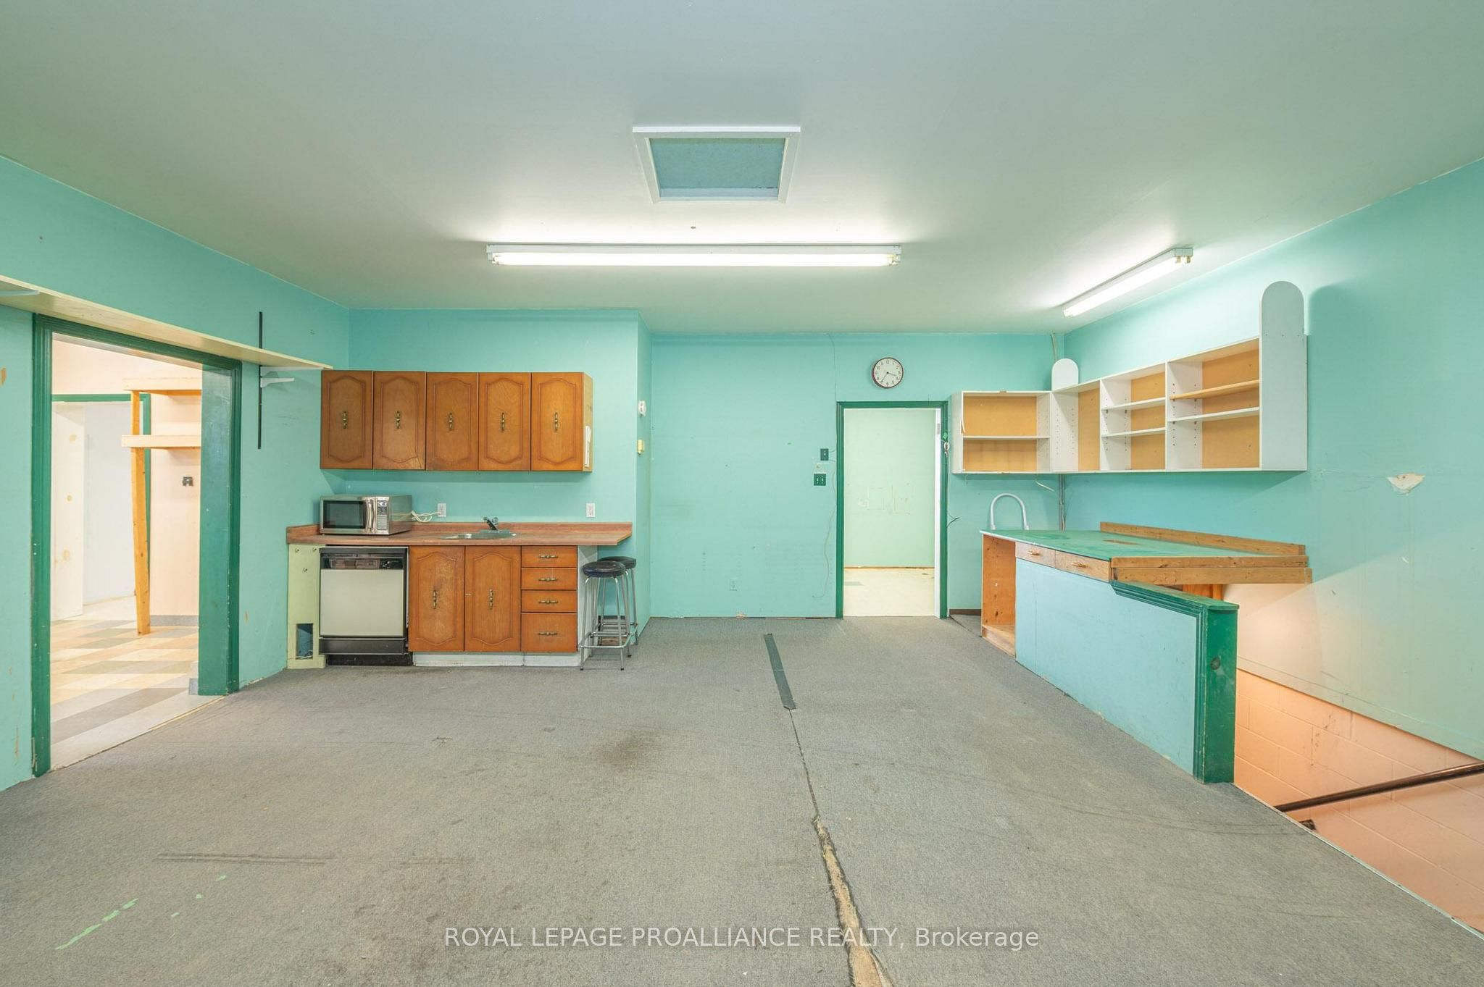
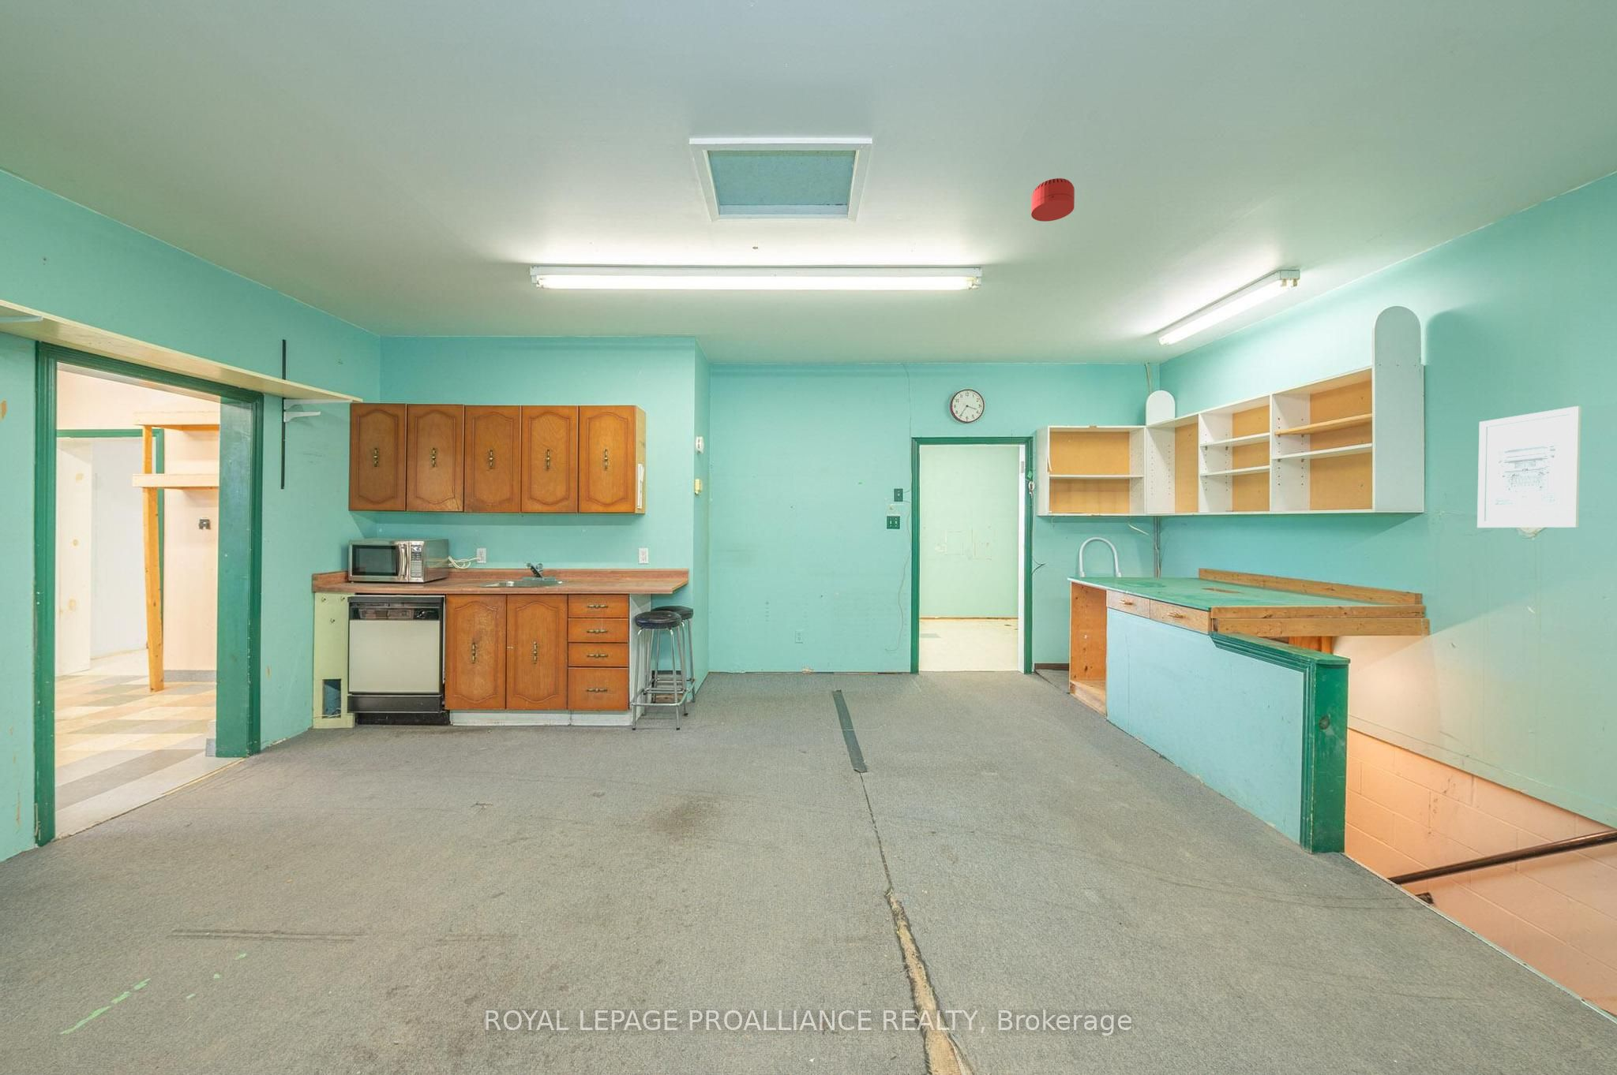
+ wall art [1477,406,1581,528]
+ smoke detector [1030,178,1076,222]
